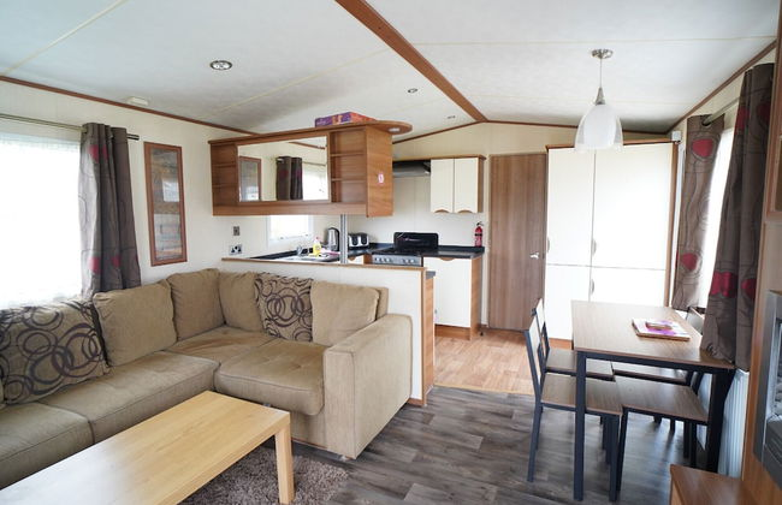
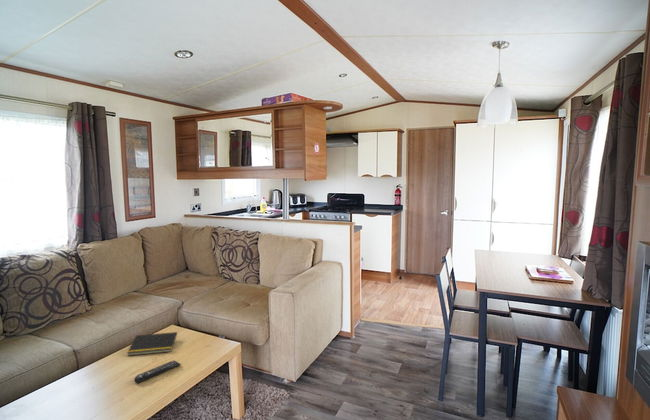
+ remote control [133,360,182,384]
+ notepad [126,331,178,357]
